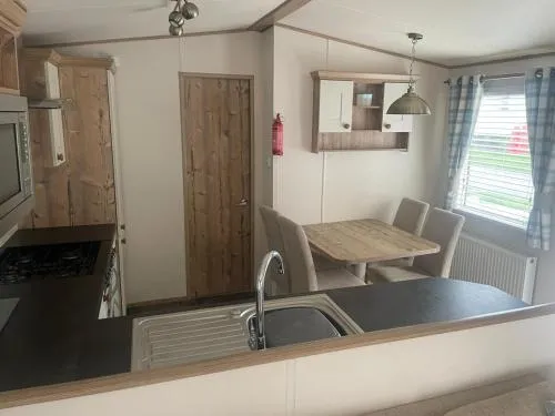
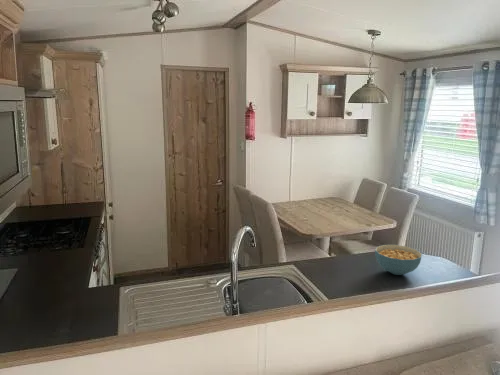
+ cereal bowl [374,244,423,276]
